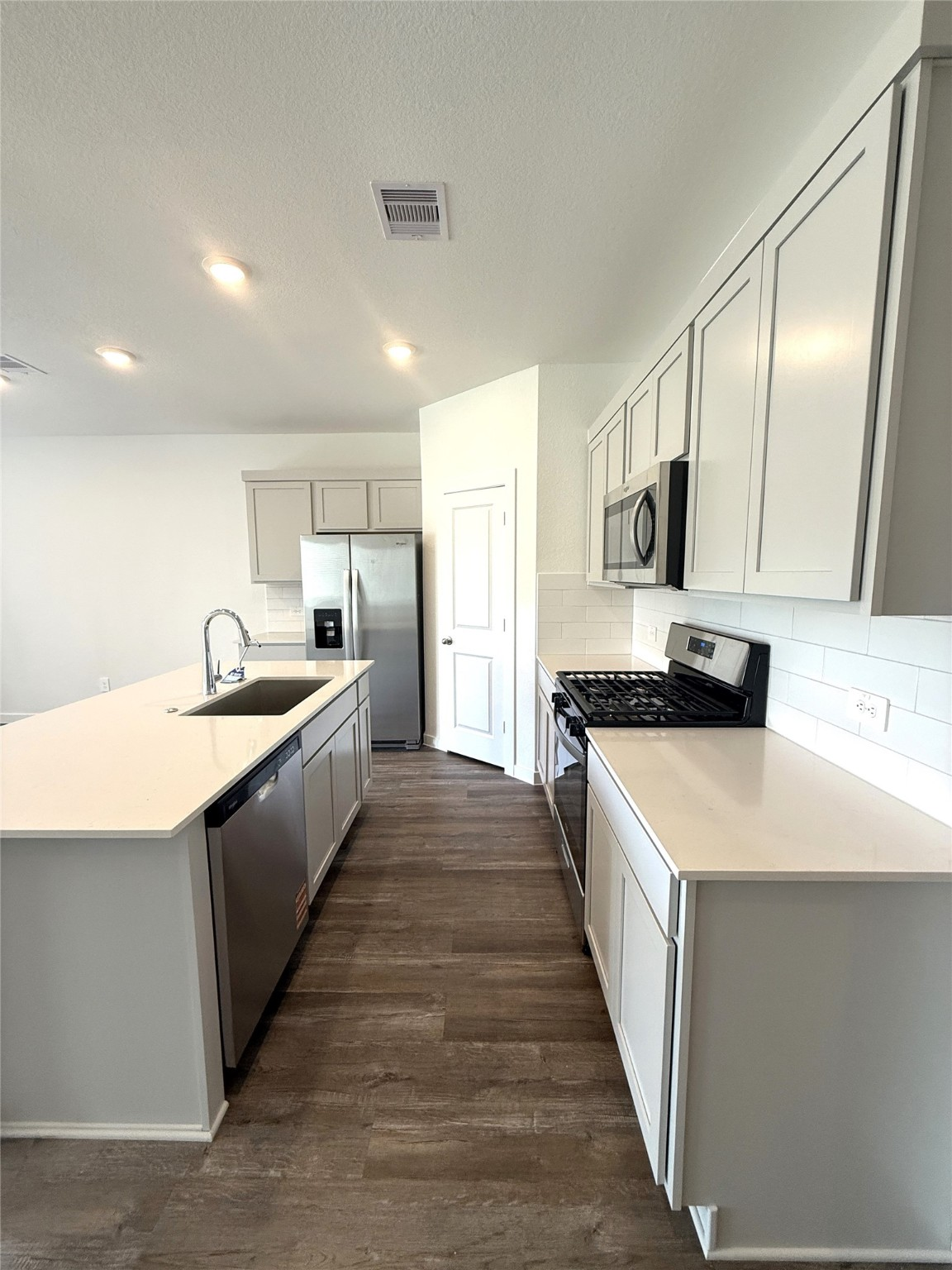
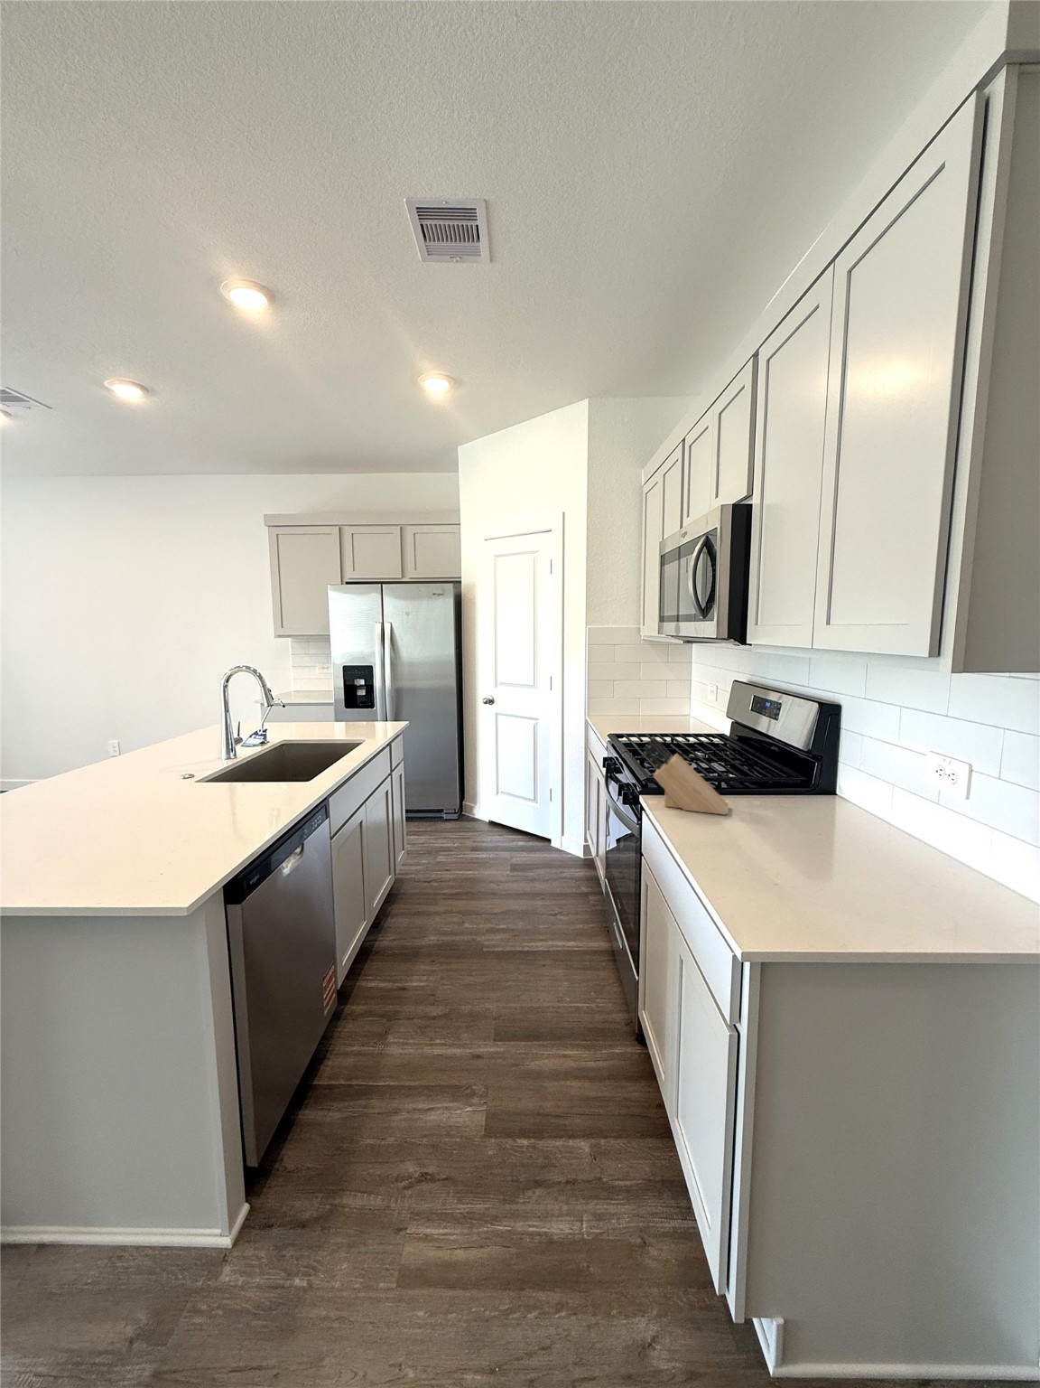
+ knife block [642,736,730,816]
